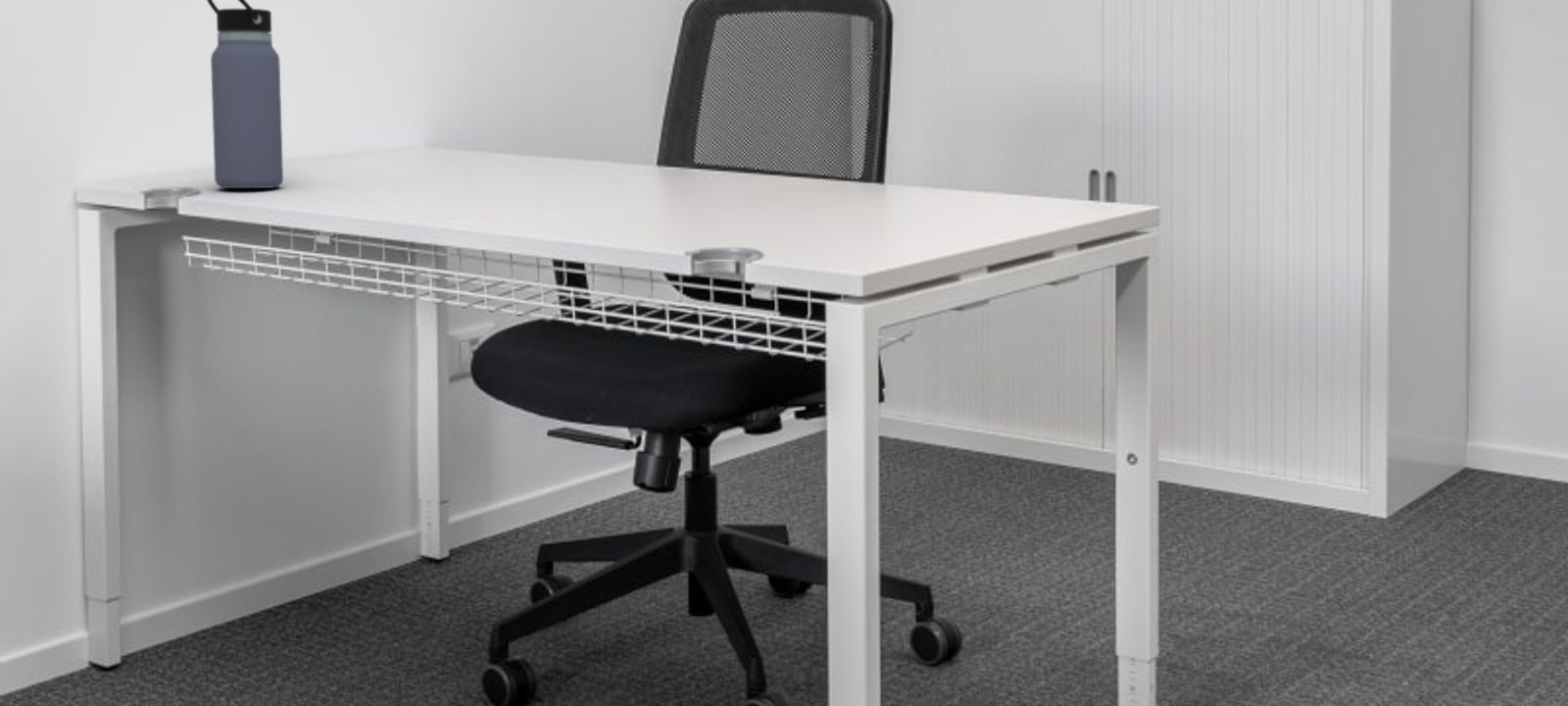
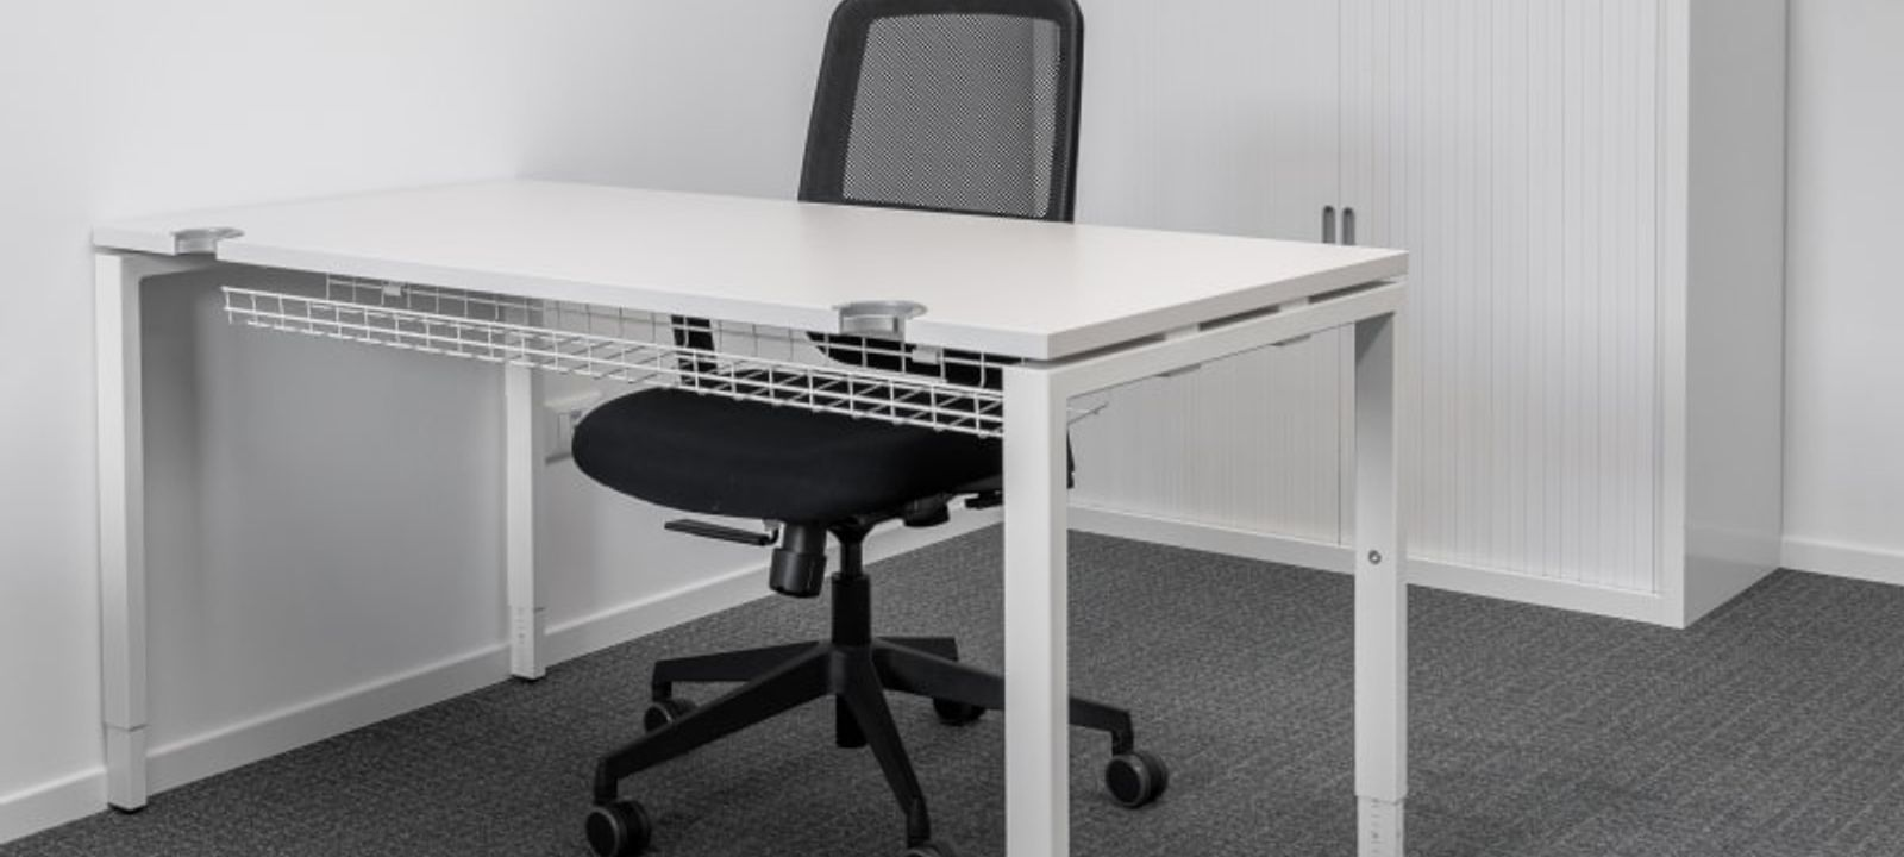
- water bottle [206,0,284,189]
